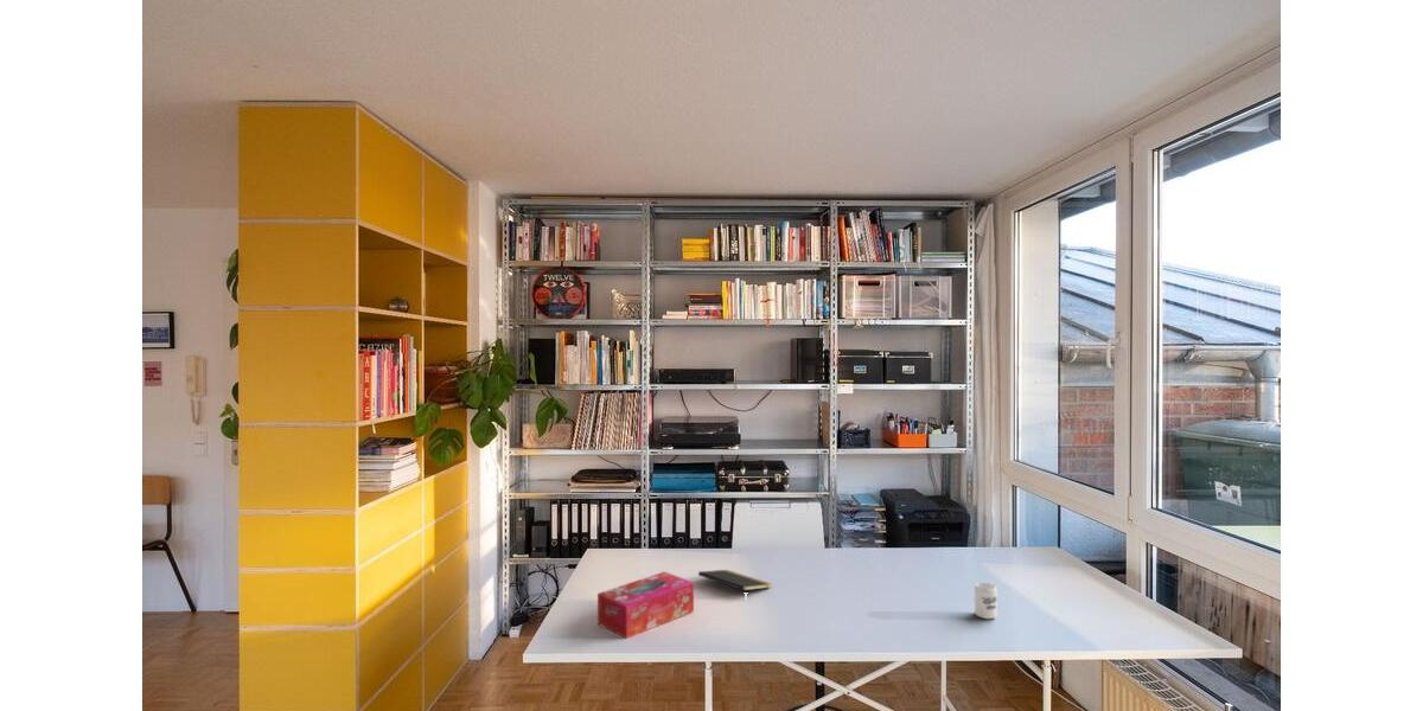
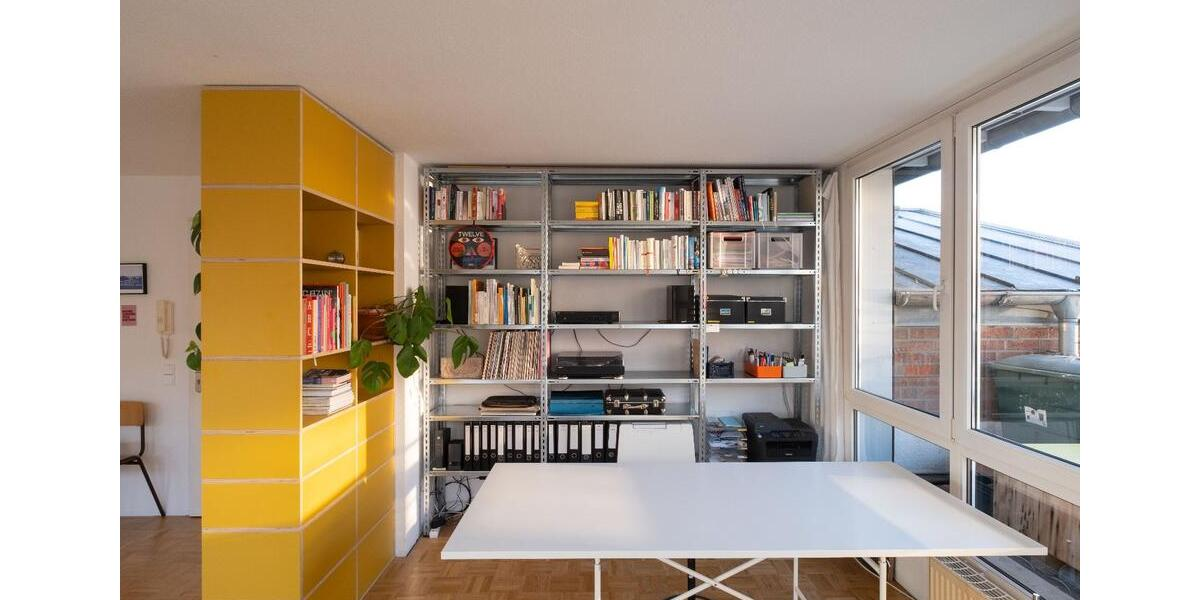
- cup [974,582,998,620]
- notepad [697,569,772,591]
- tissue box [596,570,695,640]
